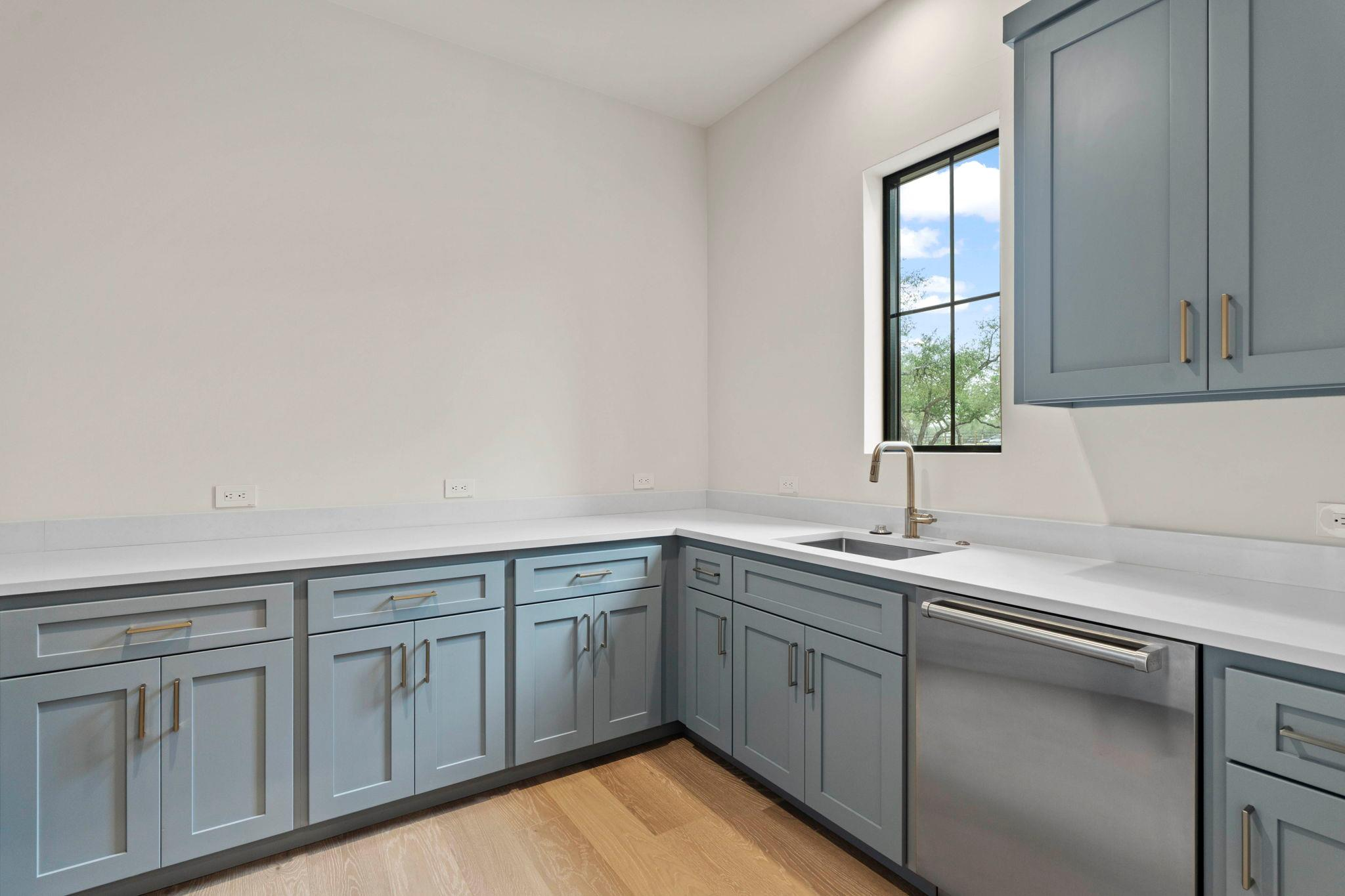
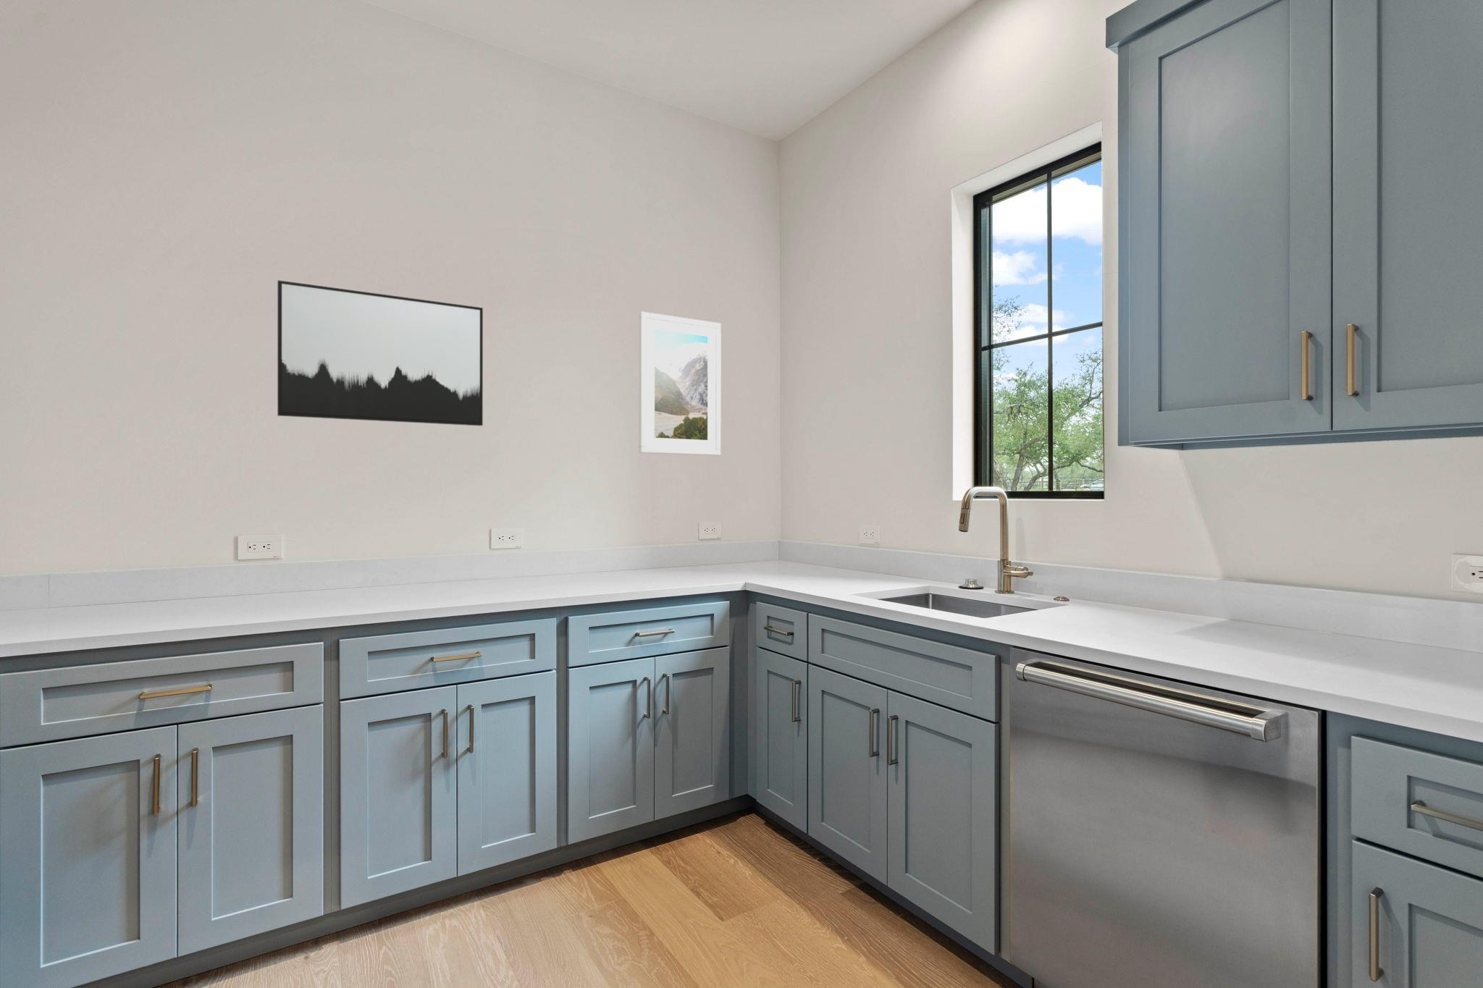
+ wall art [277,279,484,427]
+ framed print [638,311,722,457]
